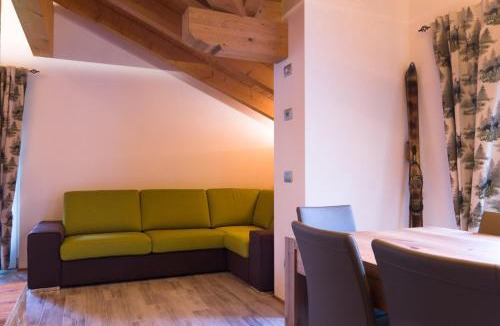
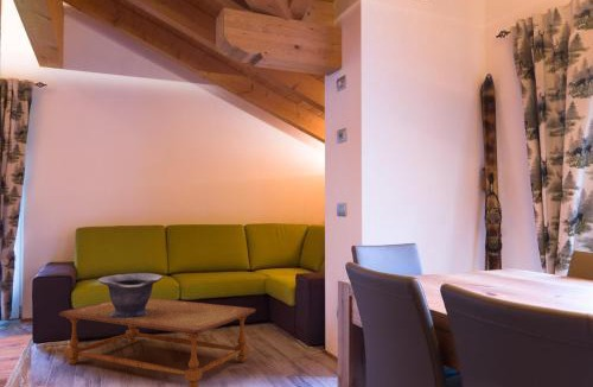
+ decorative bowl [97,272,164,318]
+ coffee table [58,297,257,387]
